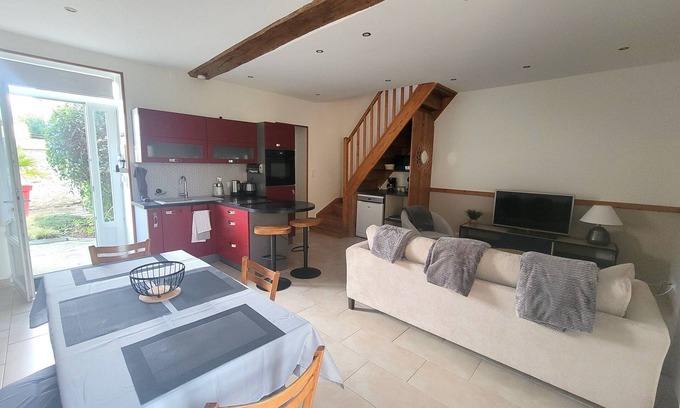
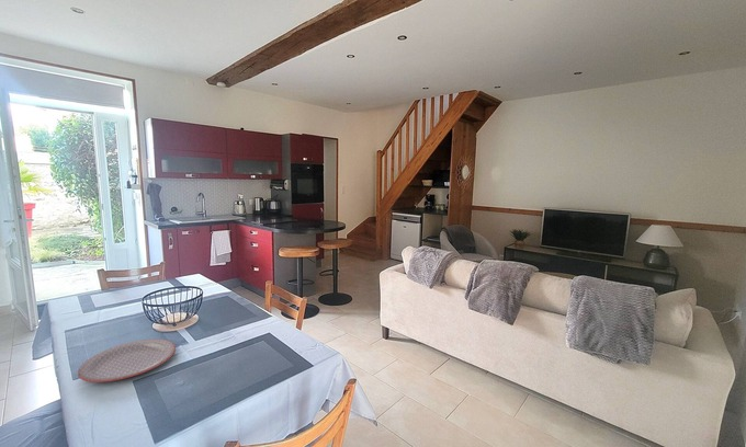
+ plate [77,339,177,383]
